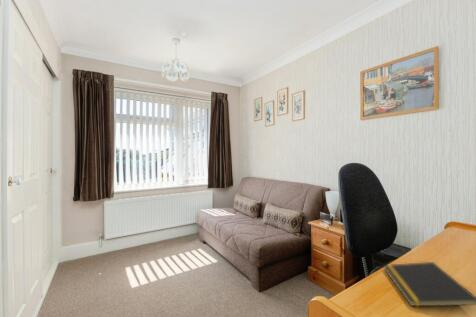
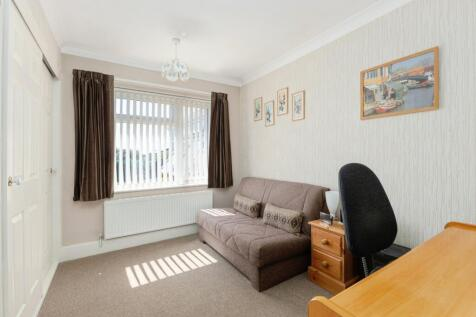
- notepad [382,261,476,307]
